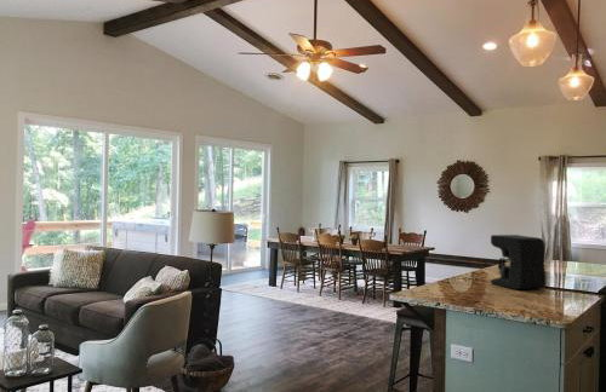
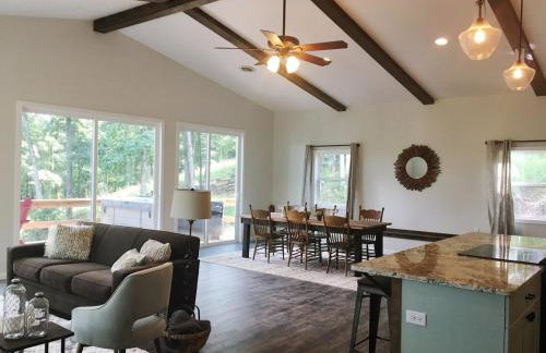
- coffee maker [490,234,547,290]
